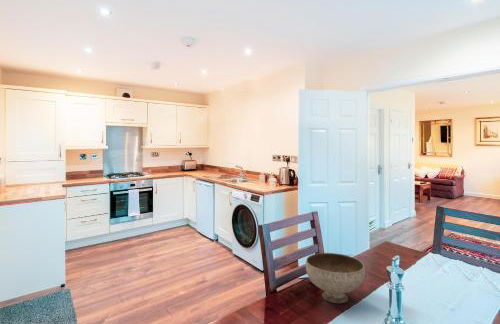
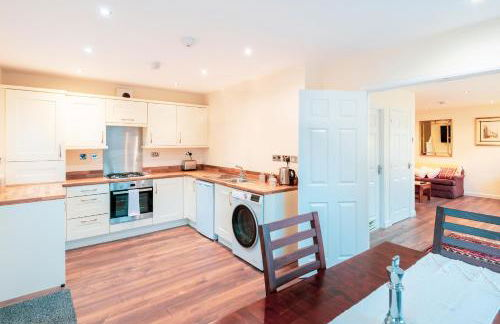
- bowl [305,252,366,304]
